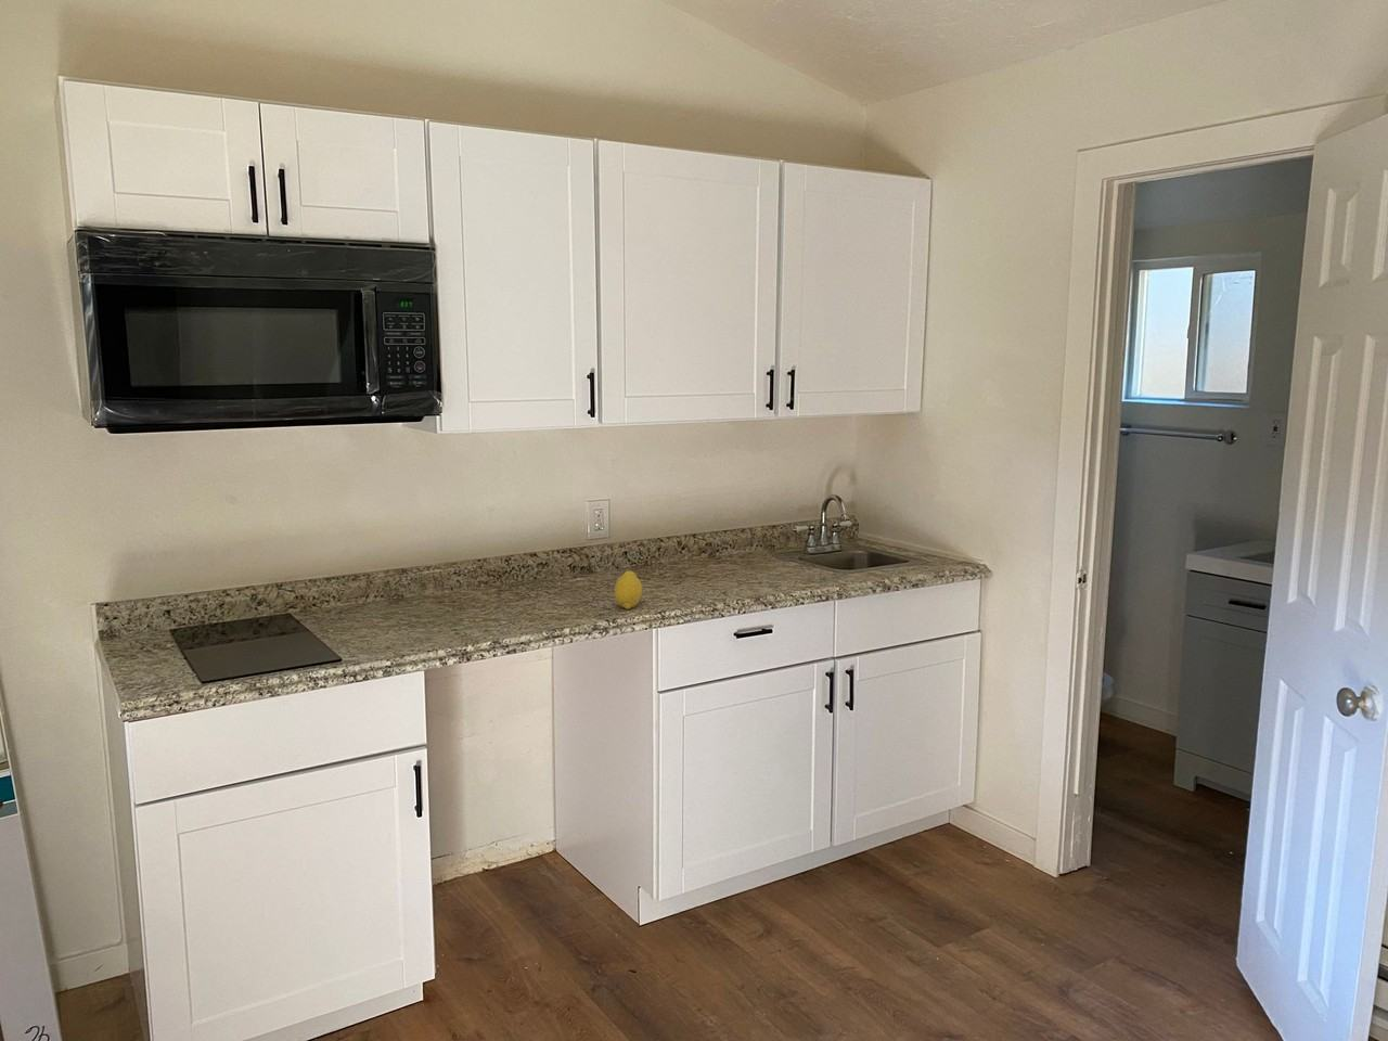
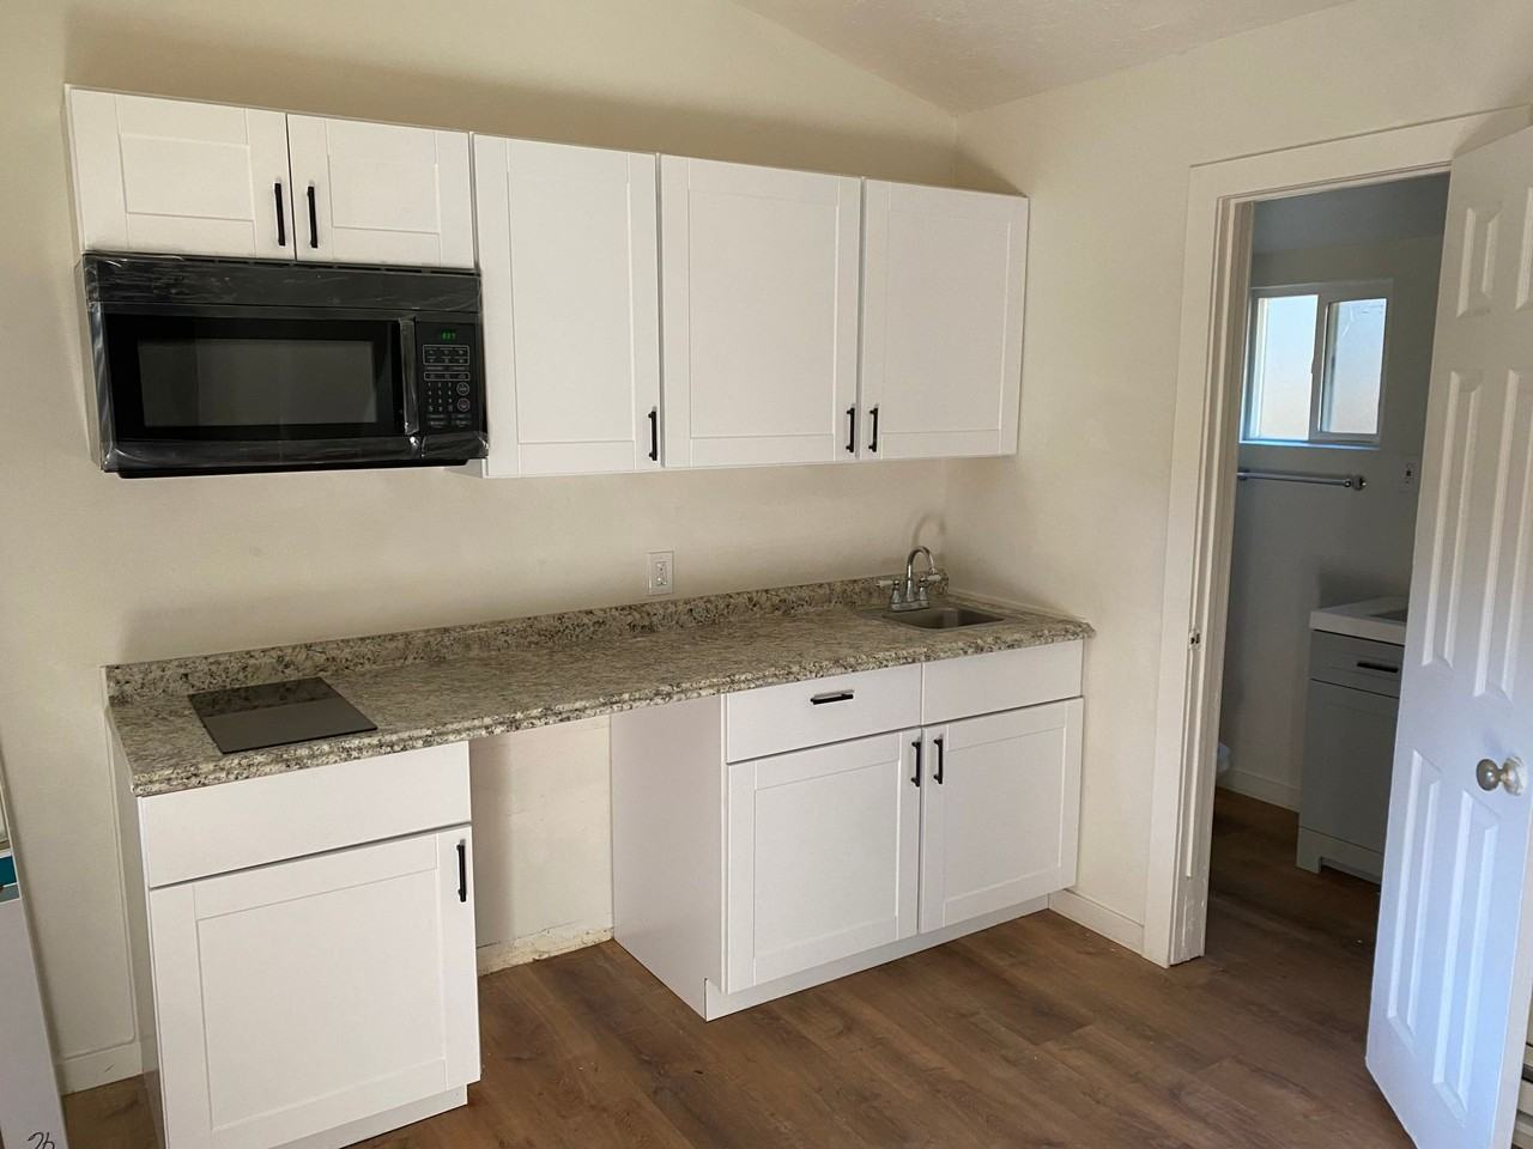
- fruit [614,570,643,610]
